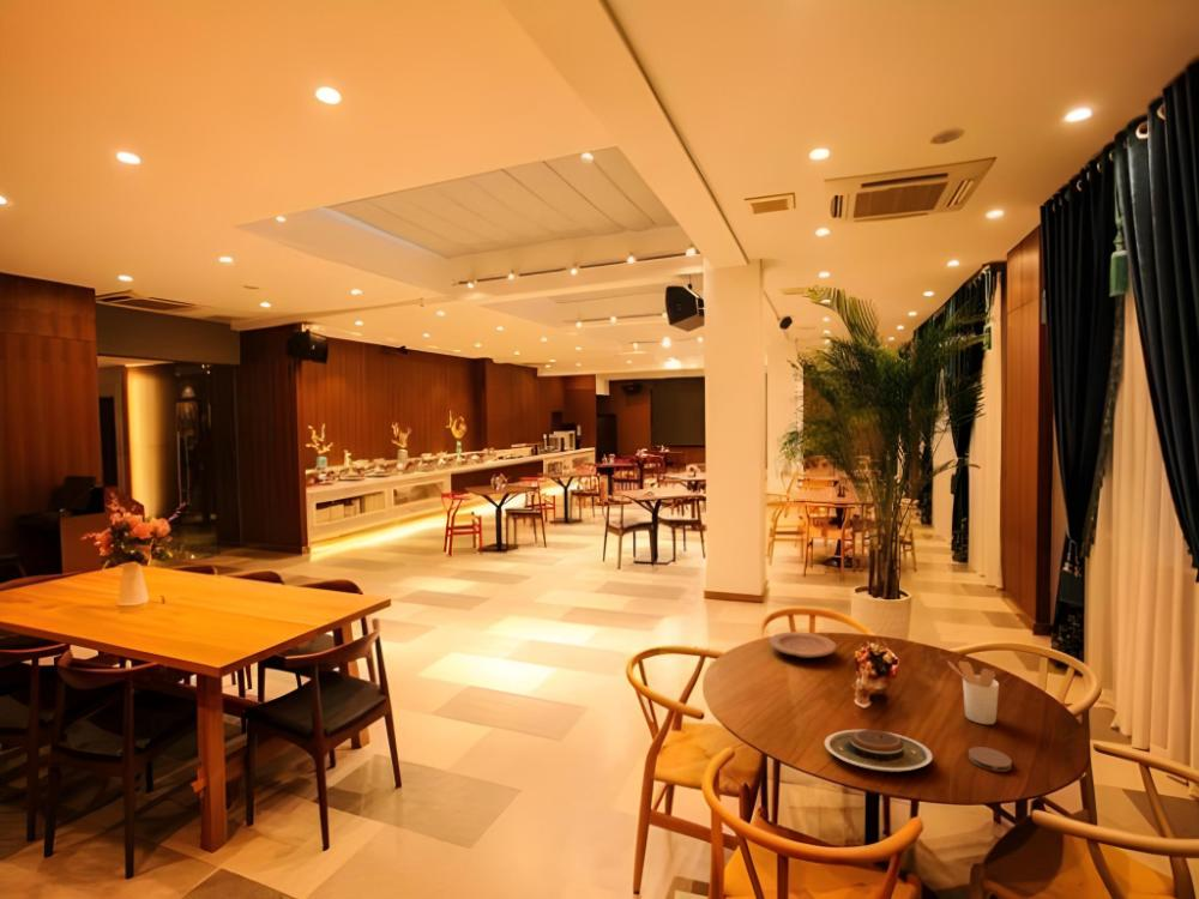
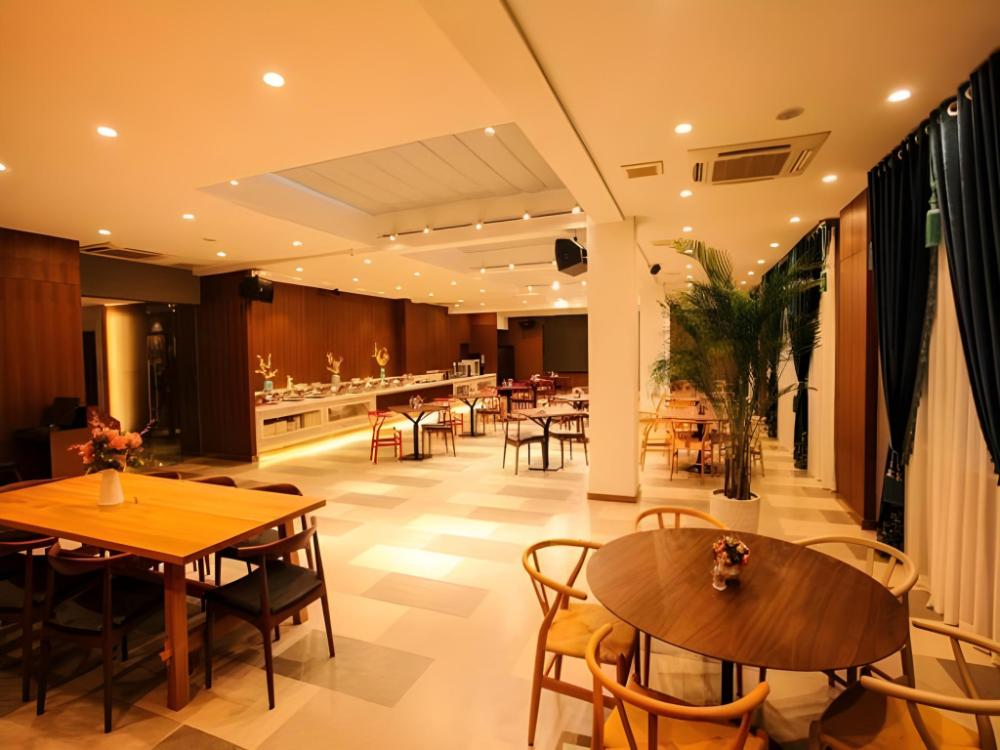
- coaster [968,746,1013,773]
- plate [769,630,838,659]
- utensil holder [946,659,1000,725]
- plate [824,729,934,773]
